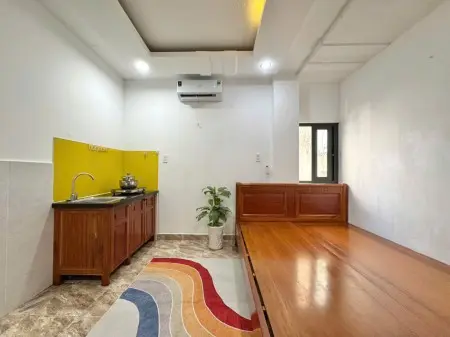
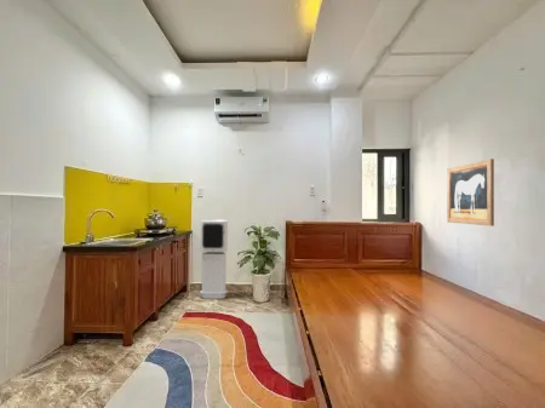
+ wall art [446,157,495,228]
+ air purifier [199,218,229,300]
